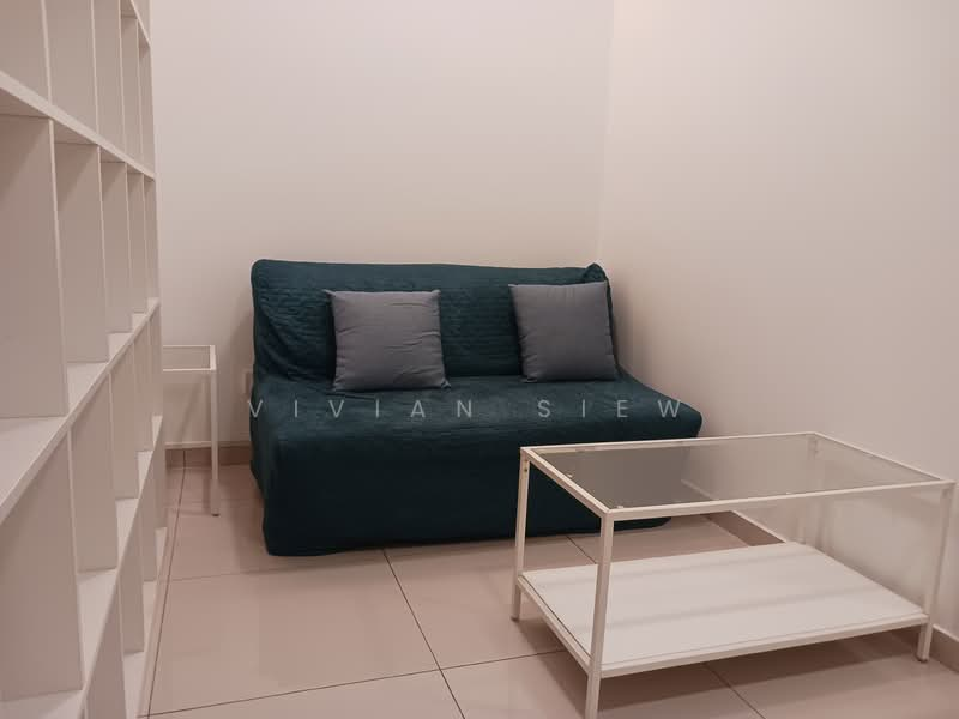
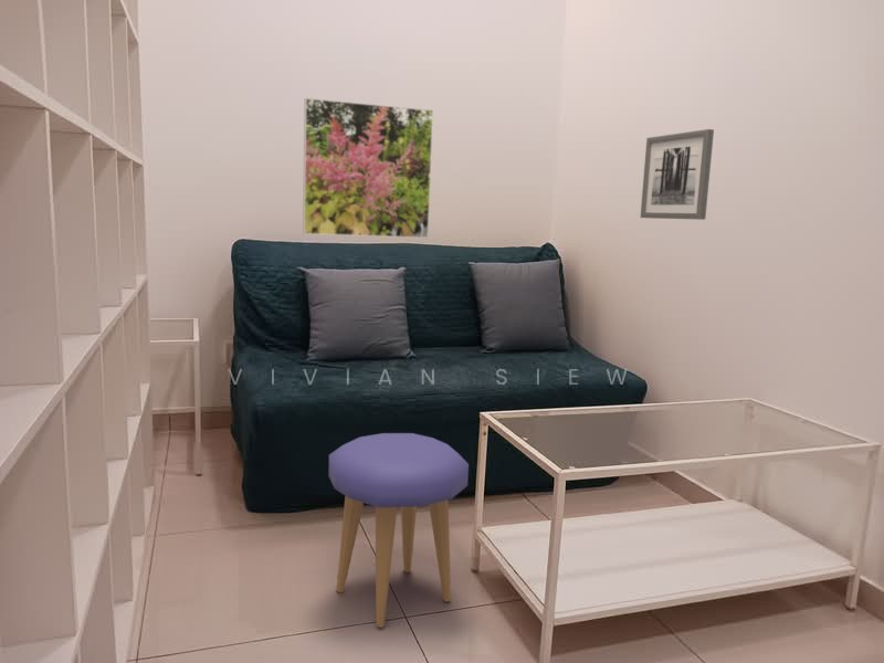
+ stool [327,432,470,629]
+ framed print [302,97,434,239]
+ wall art [640,128,715,221]
